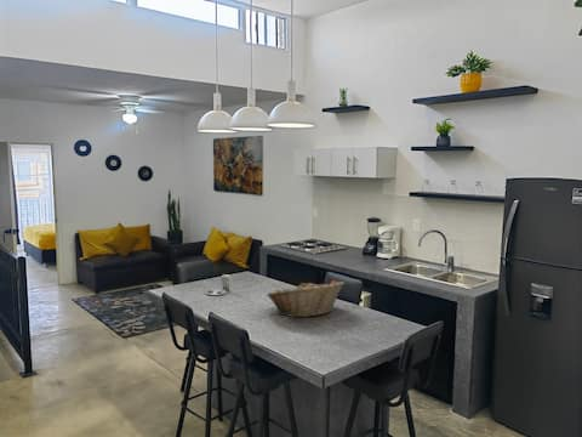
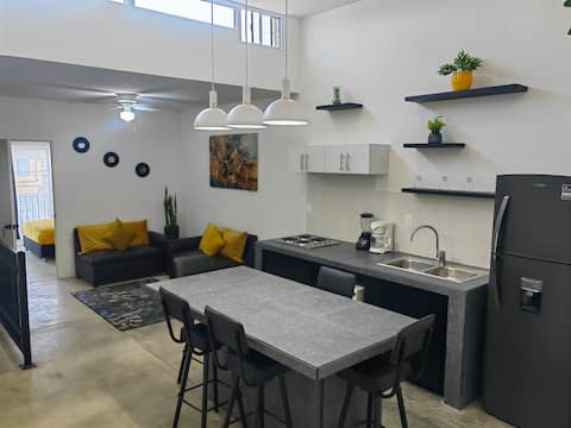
- plate [205,273,232,296]
- fruit basket [266,279,346,318]
